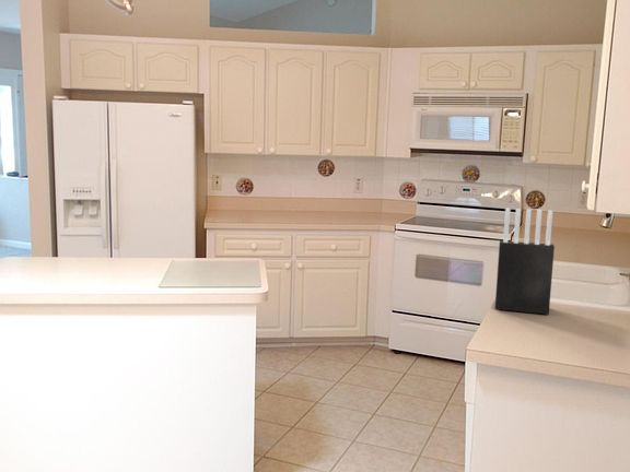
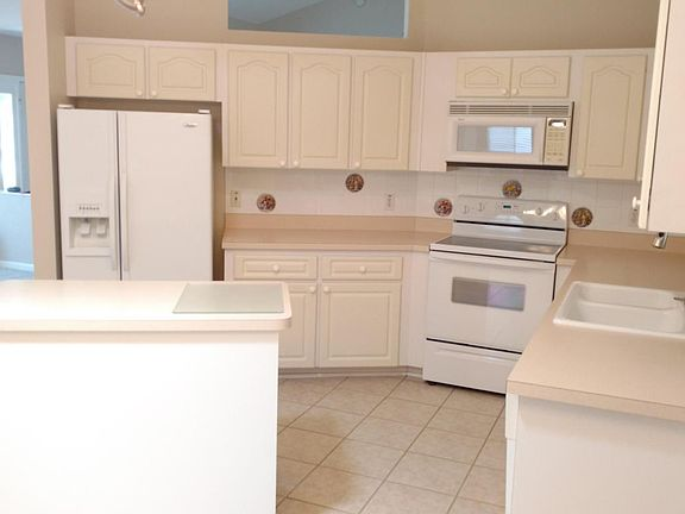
- knife block [494,208,556,316]
